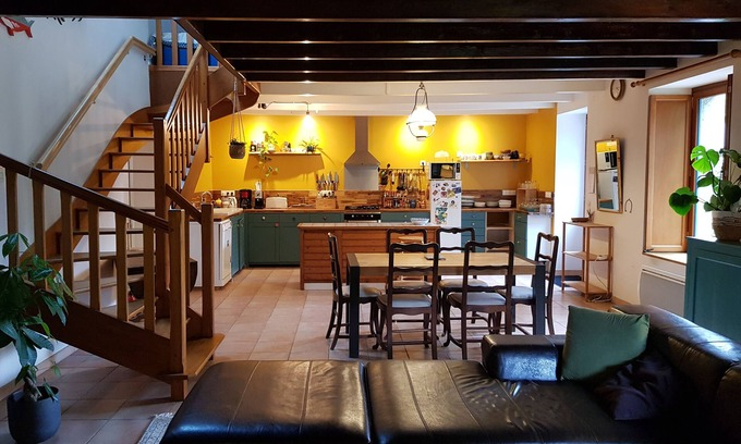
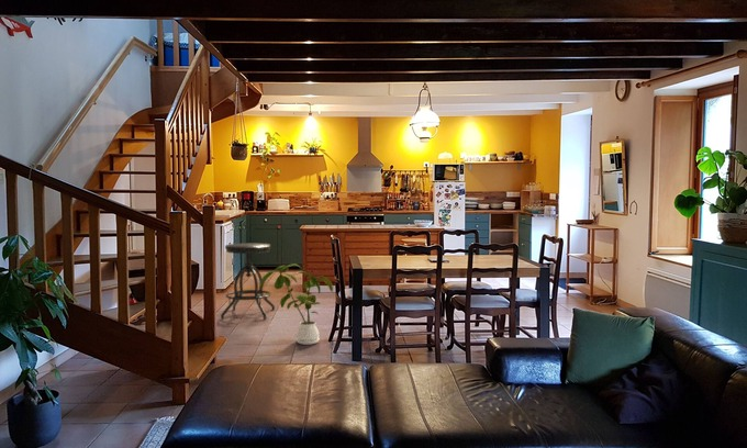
+ house plant [261,262,334,346]
+ stool [220,243,276,321]
